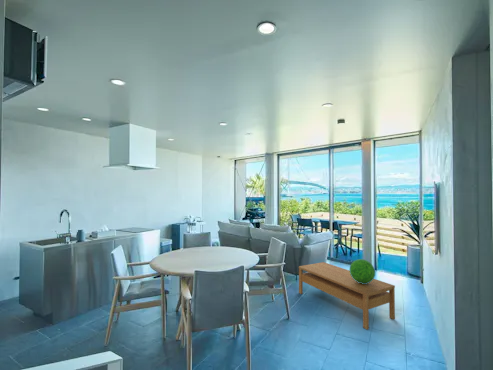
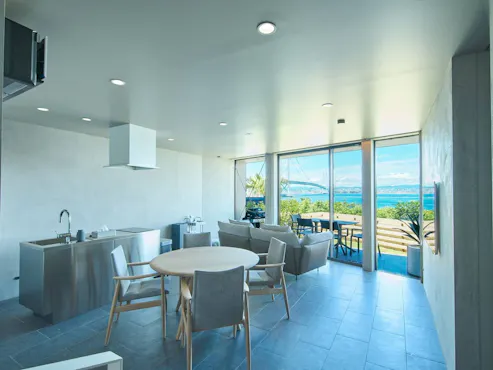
- decorative sphere [349,258,376,284]
- coffee table [298,261,396,330]
